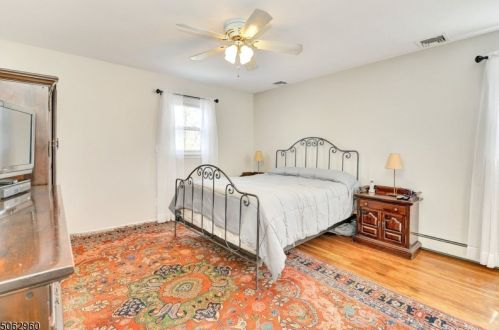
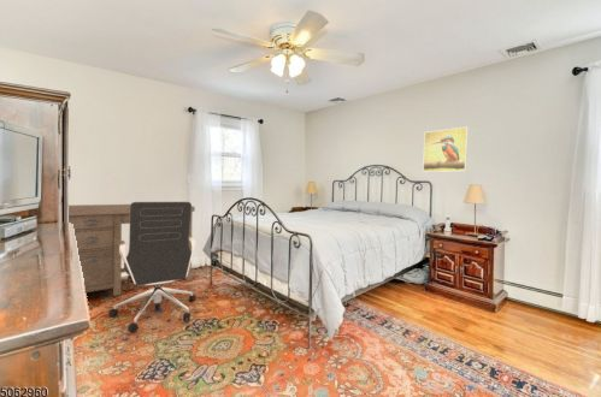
+ desk [67,203,196,297]
+ office chair [107,201,198,334]
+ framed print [422,126,470,173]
